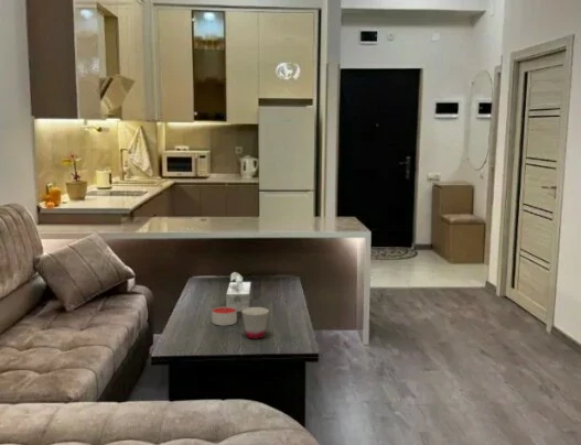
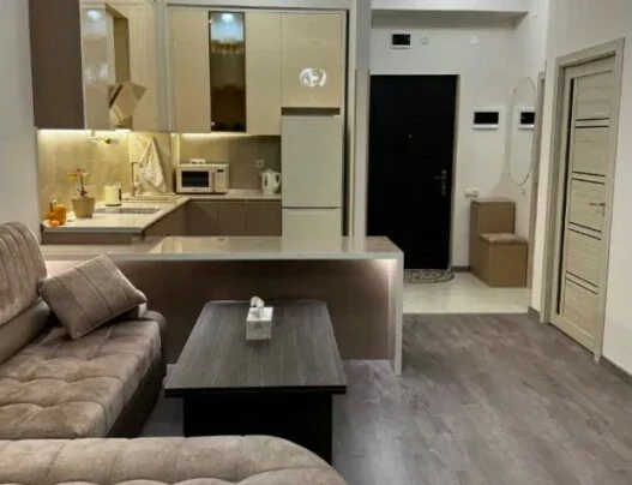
- candle [211,305,238,327]
- cup [240,306,270,339]
